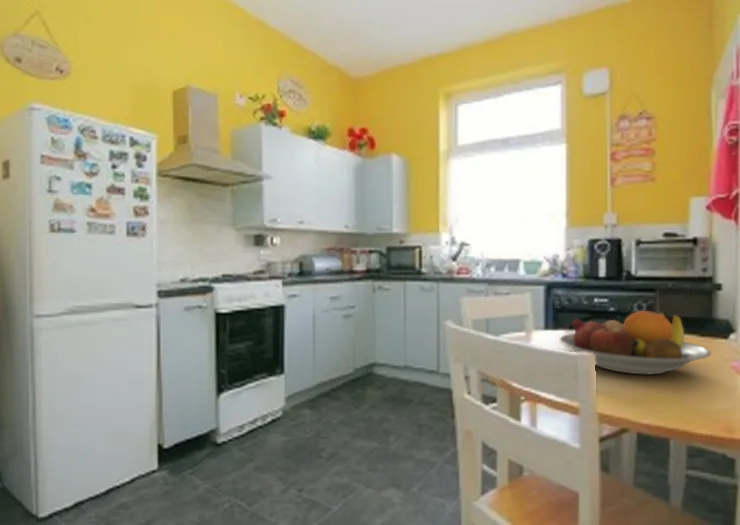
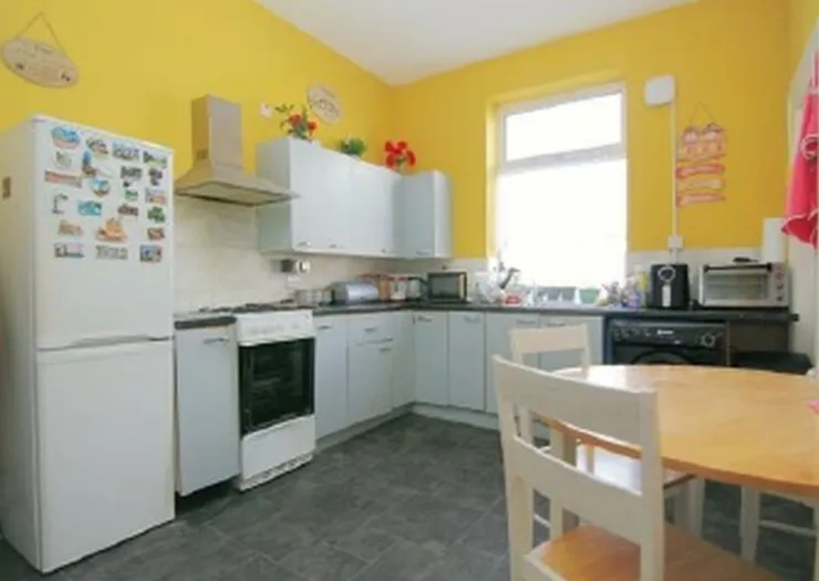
- fruit bowl [557,310,712,376]
